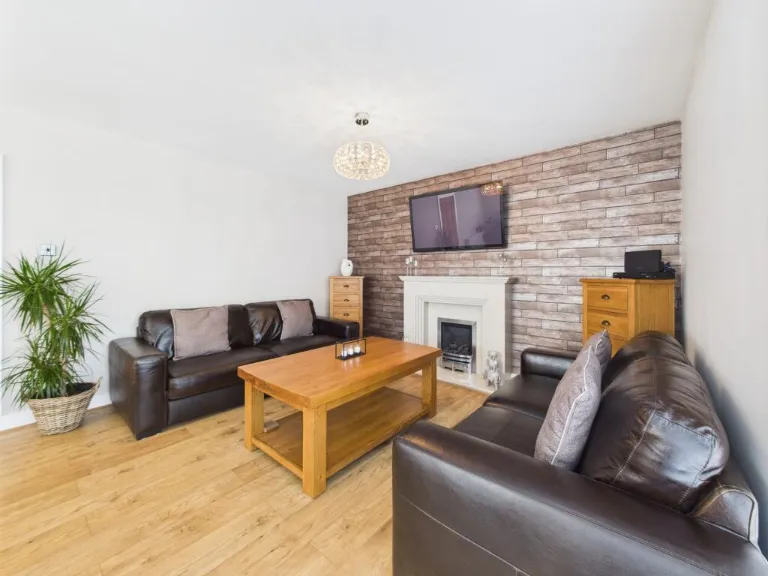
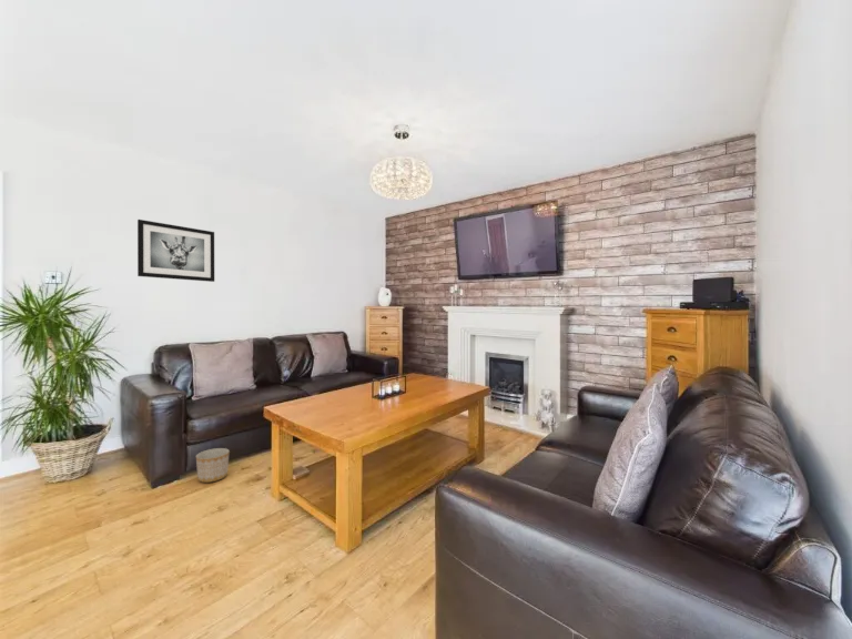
+ planter [195,447,231,484]
+ wall art [136,219,215,283]
